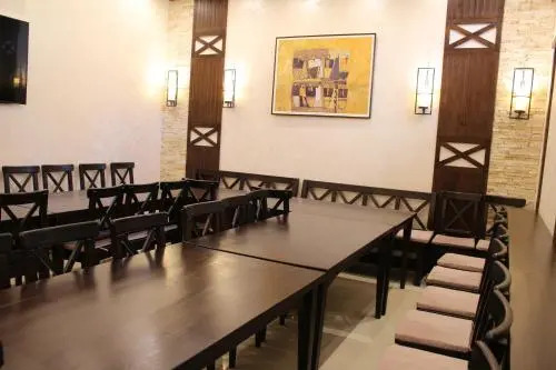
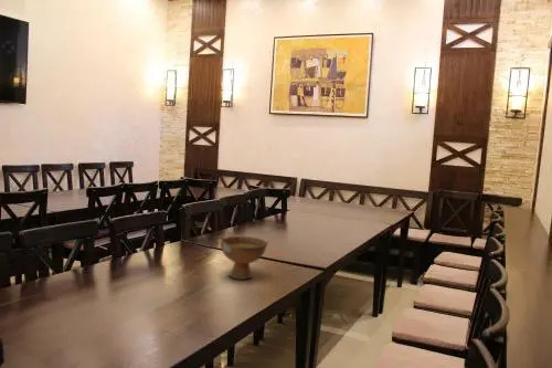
+ bowl [219,234,269,281]
